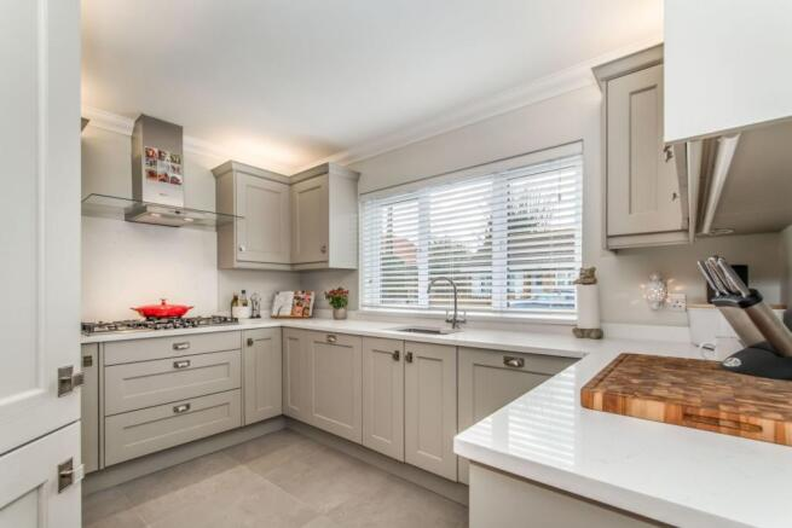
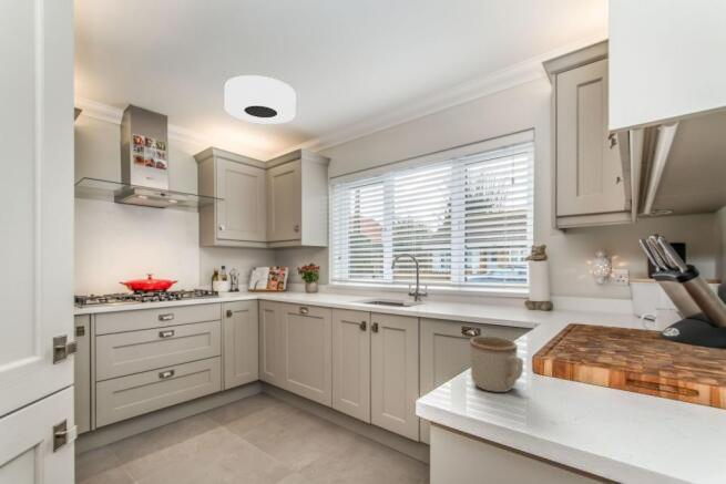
+ mug [469,334,524,393]
+ ceiling light [224,74,297,125]
